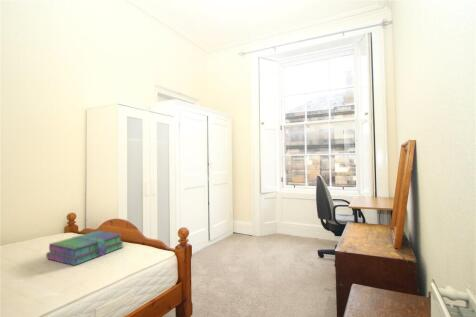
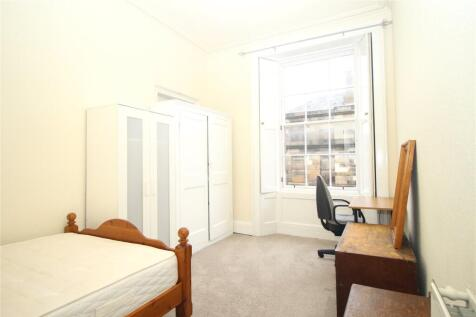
- stack of books [45,230,125,267]
